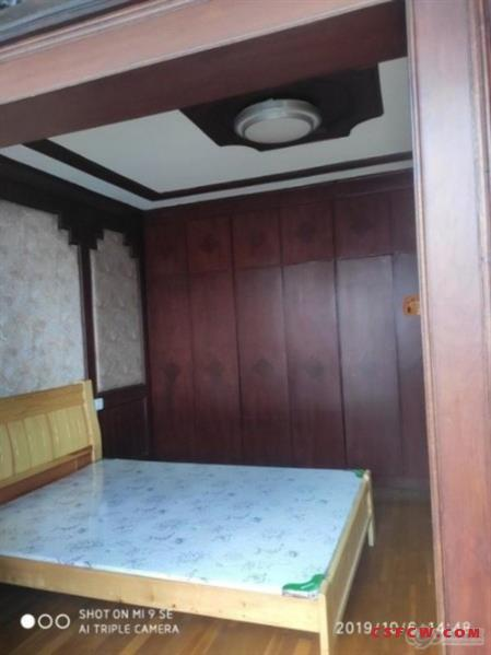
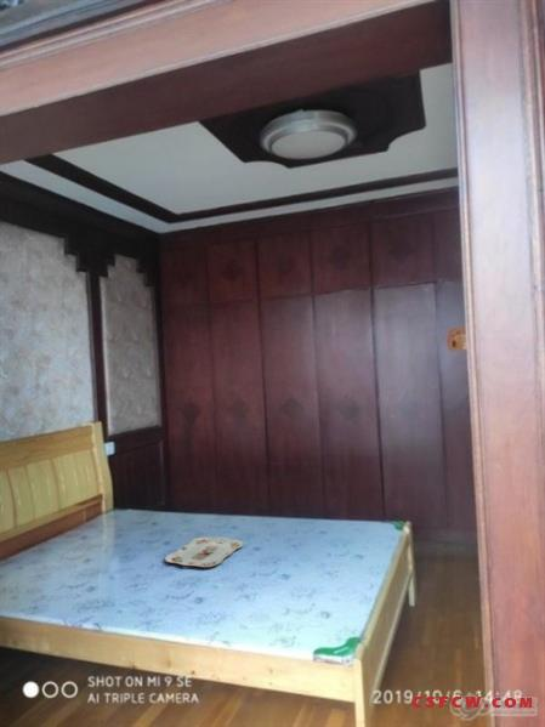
+ serving tray [164,535,245,568]
